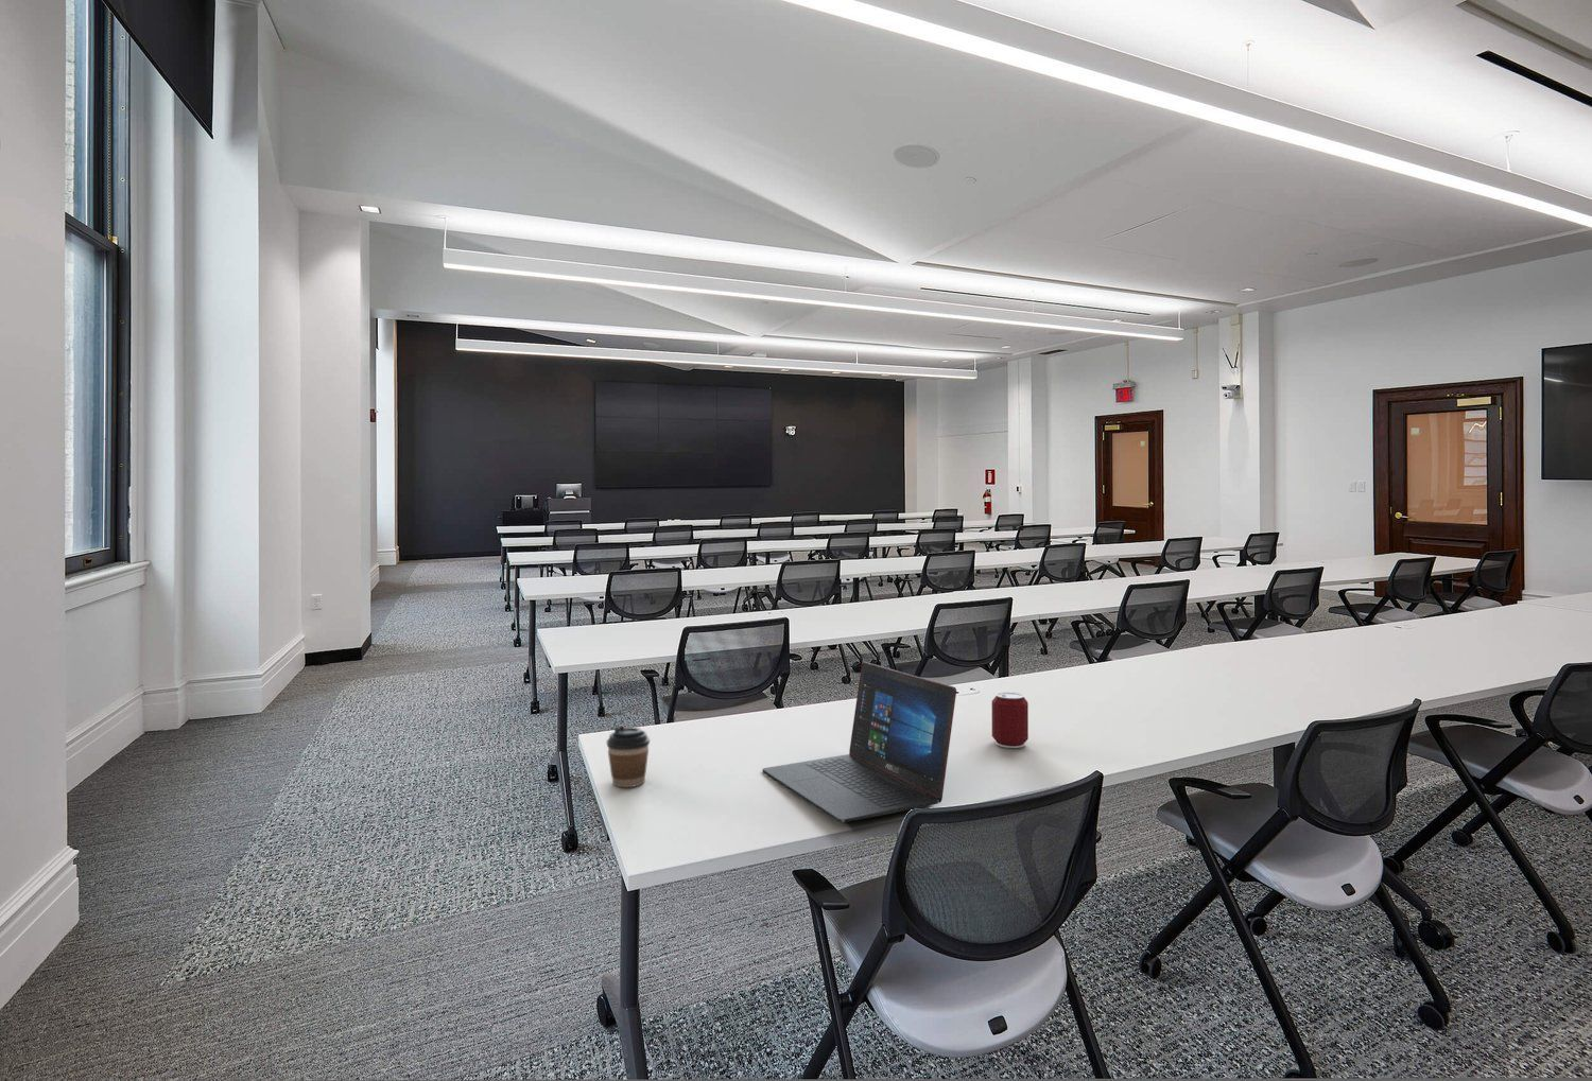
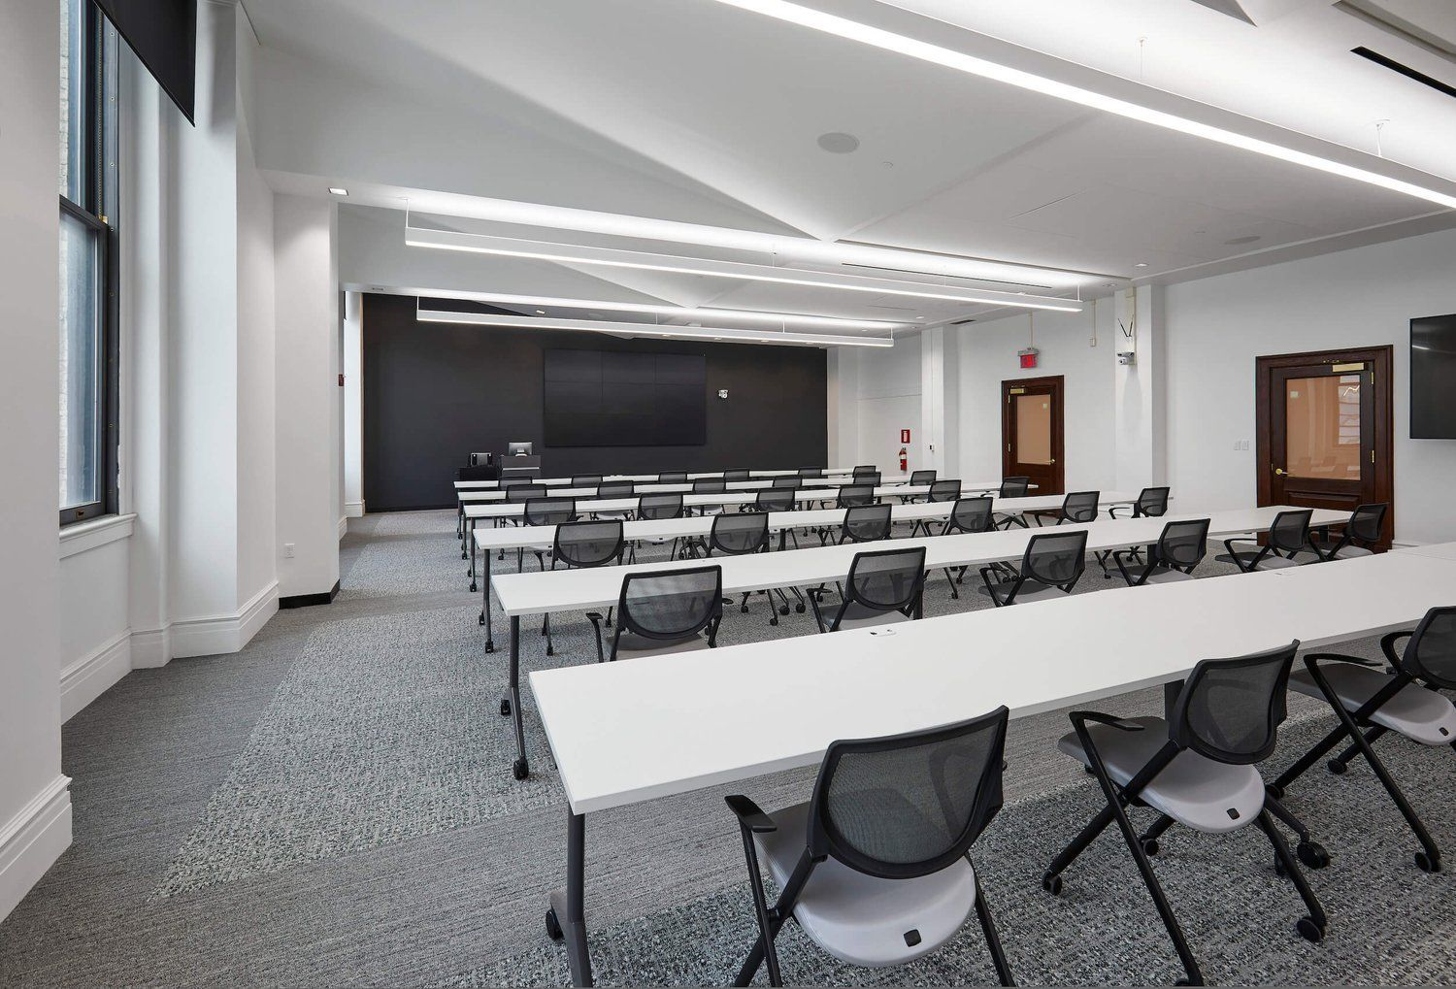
- laptop [760,661,957,823]
- can [991,690,1030,749]
- coffee cup [606,724,651,788]
